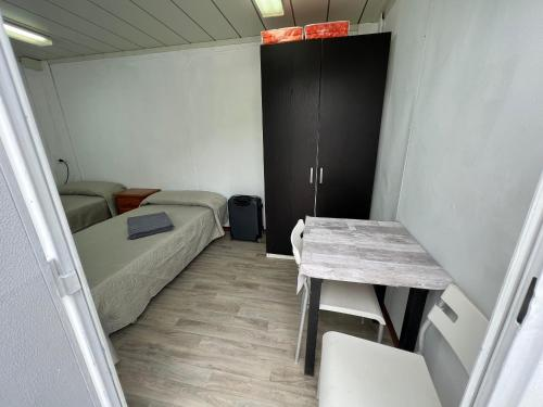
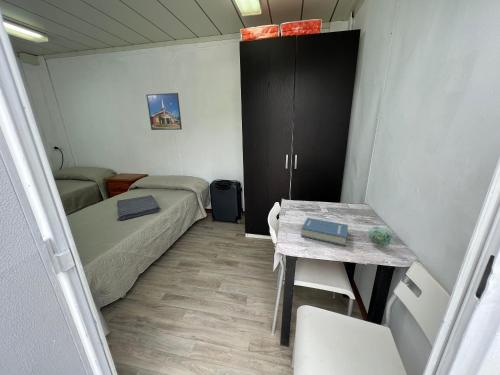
+ hardback book [300,217,349,247]
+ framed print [145,92,183,131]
+ succulent plant [367,225,395,248]
